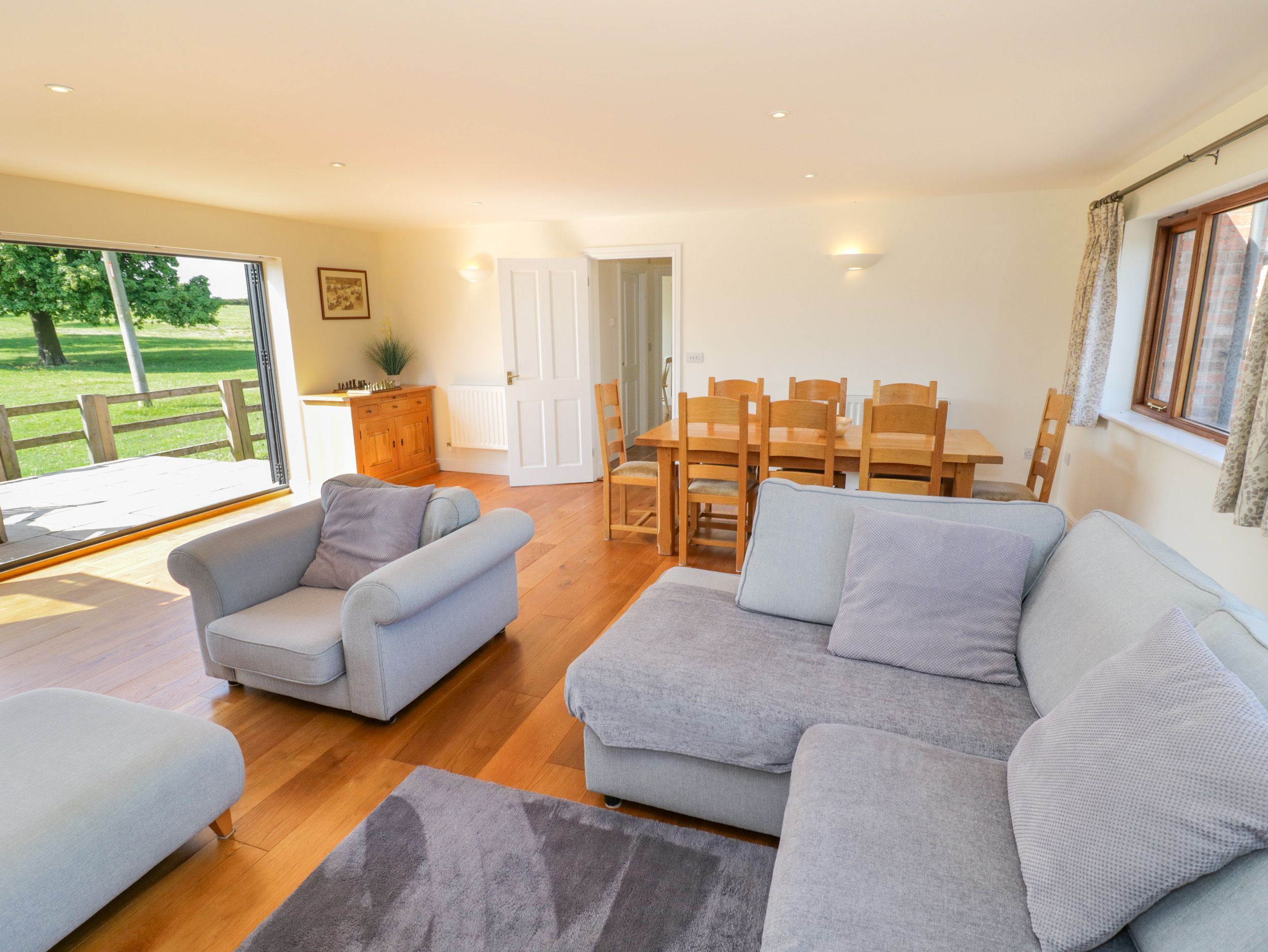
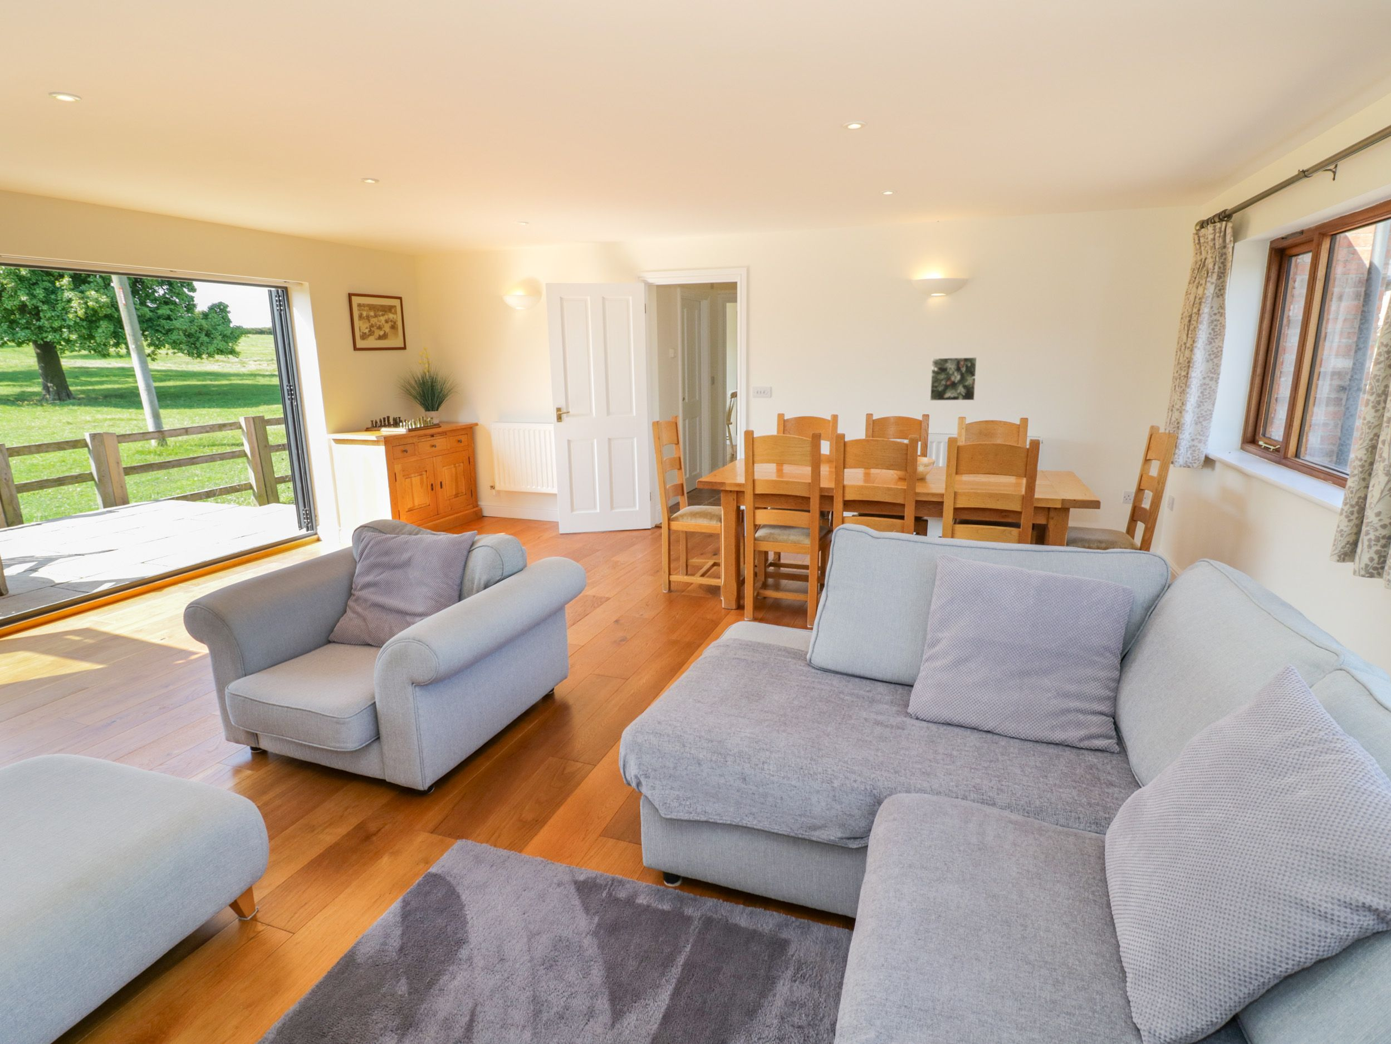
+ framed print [929,356,977,401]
